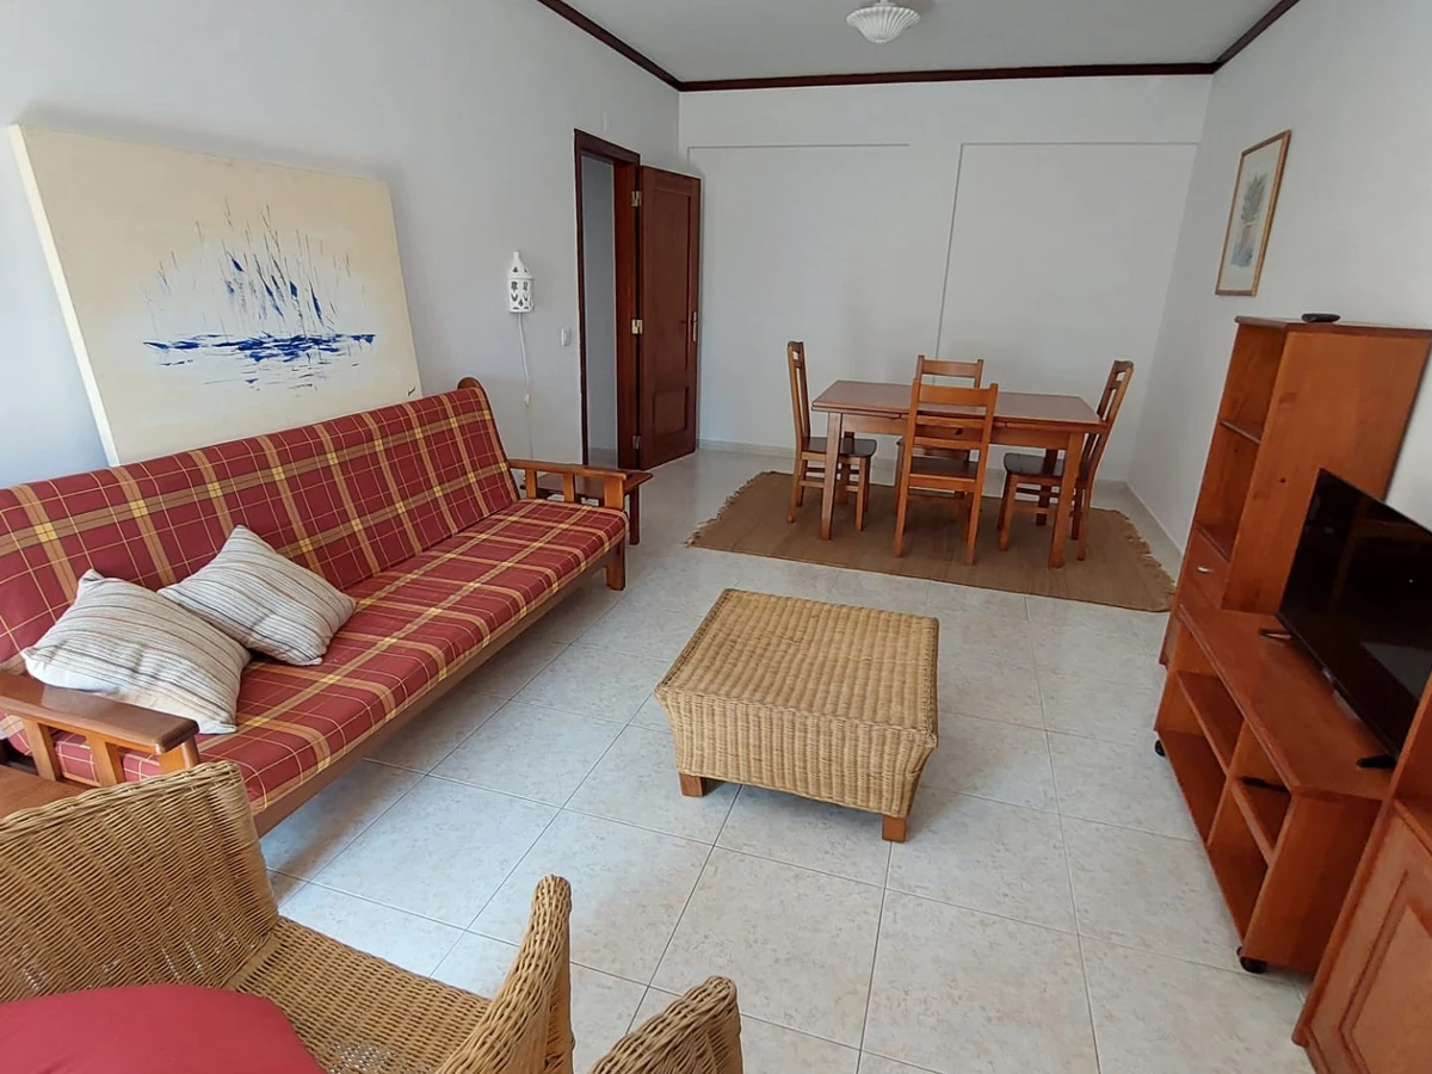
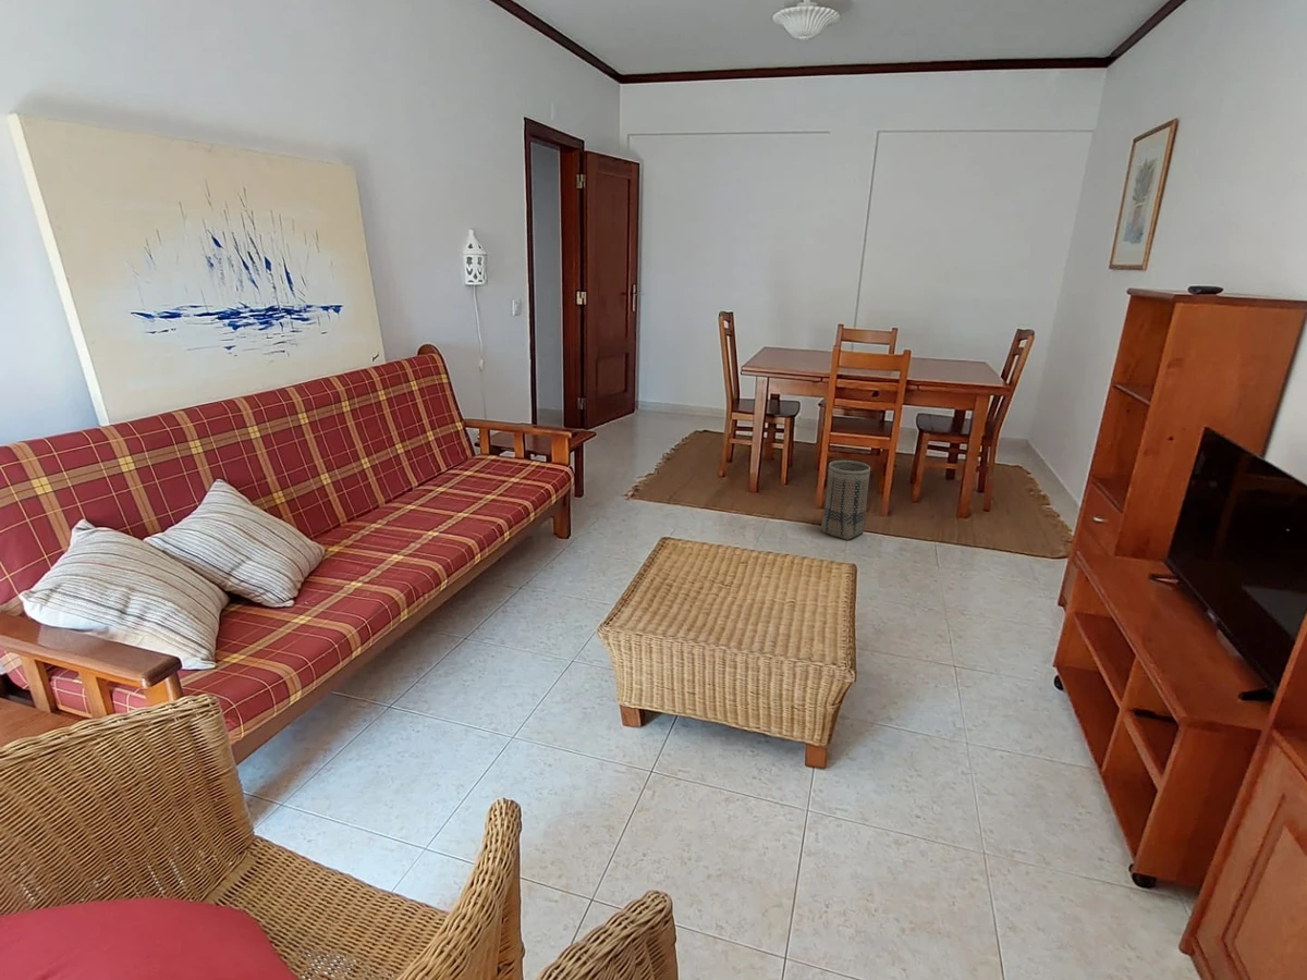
+ basket [820,460,871,541]
